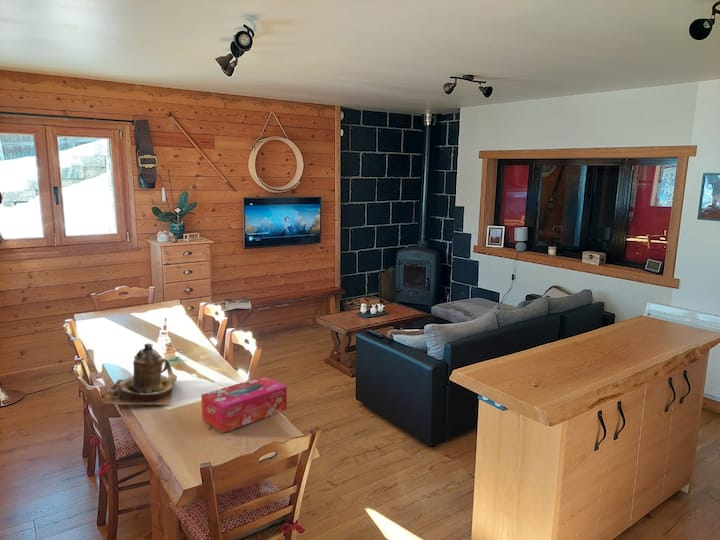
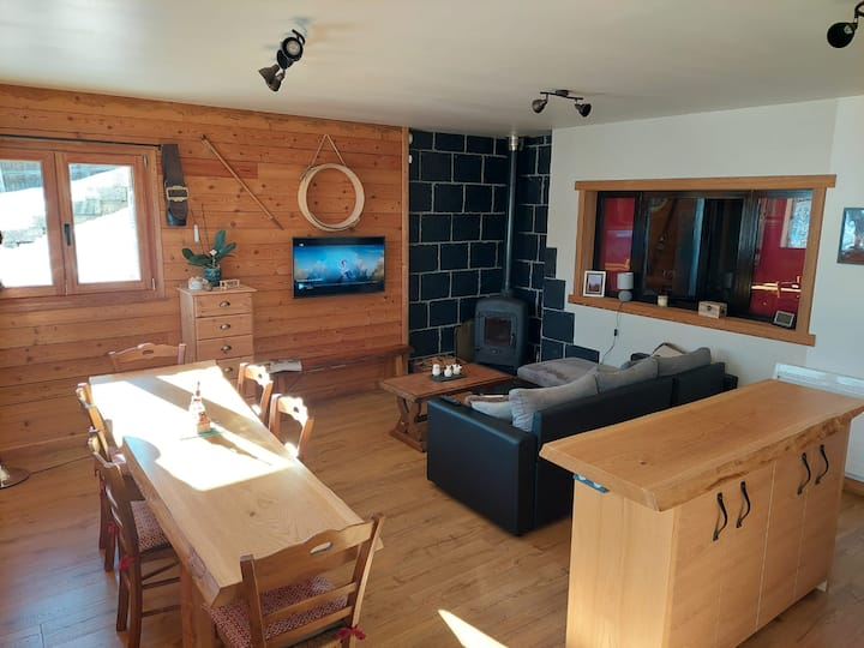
- teapot [101,342,178,406]
- tissue box [200,375,288,434]
